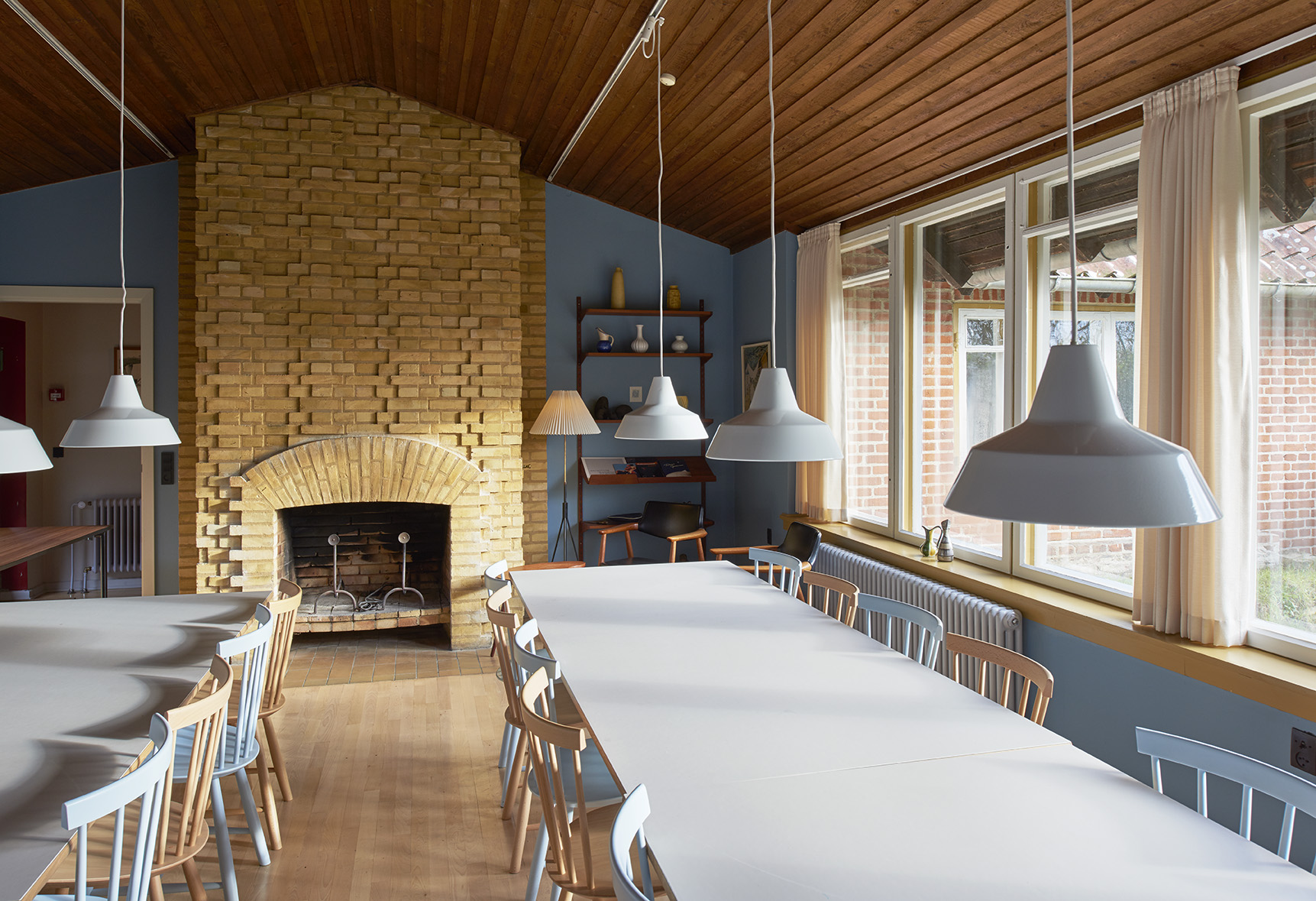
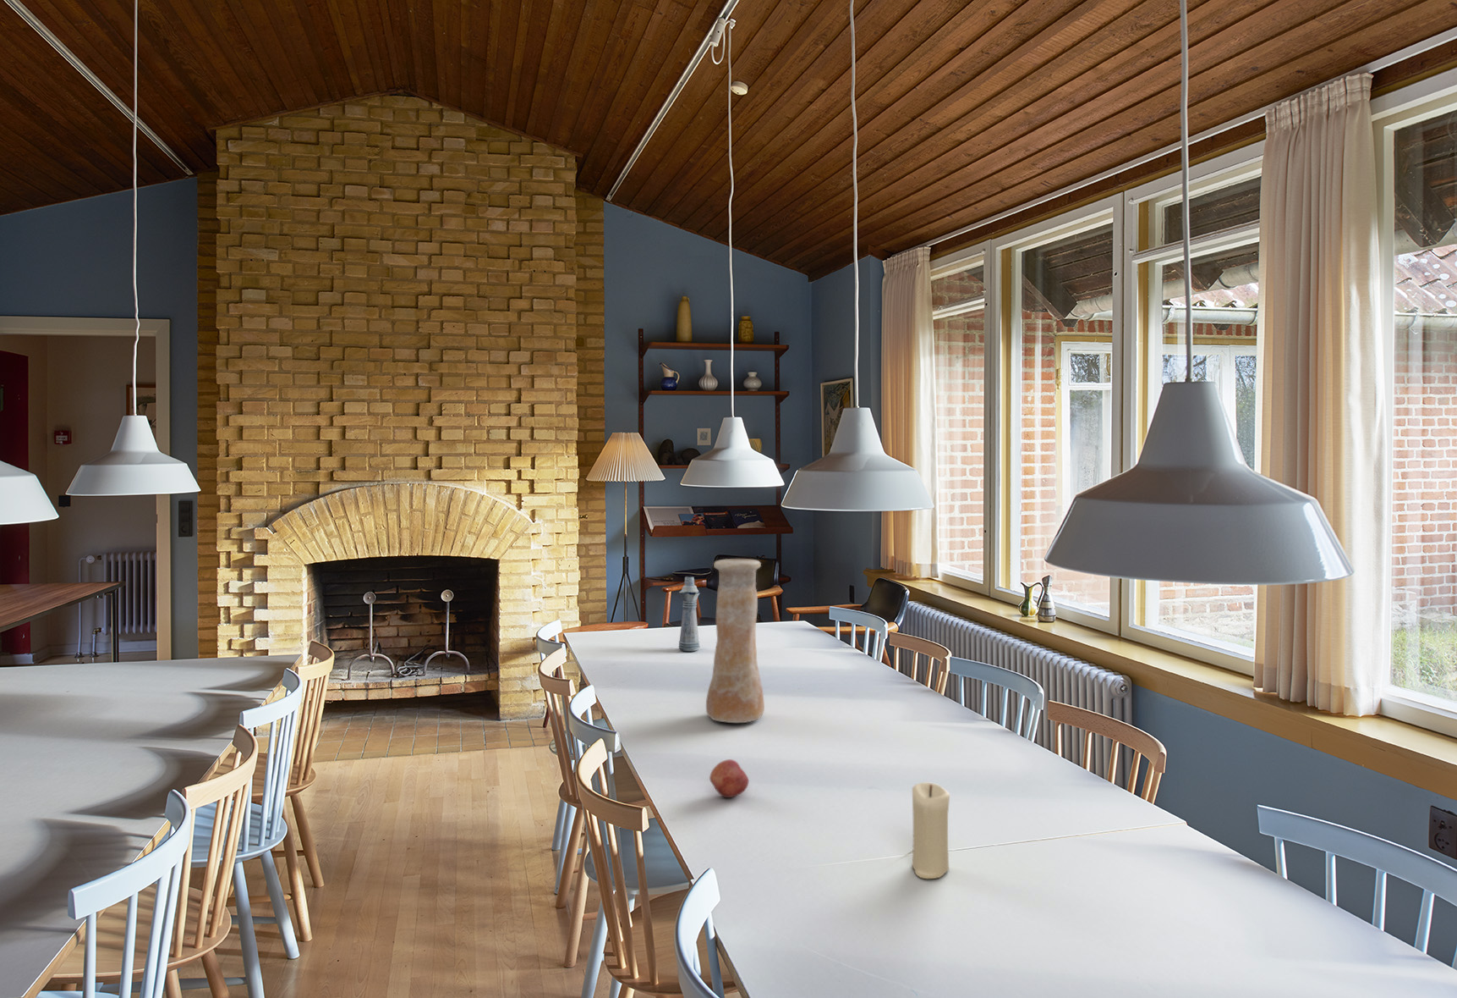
+ vase [705,558,765,723]
+ candle [911,781,950,879]
+ bottle [679,576,701,651]
+ fruit [709,759,750,799]
